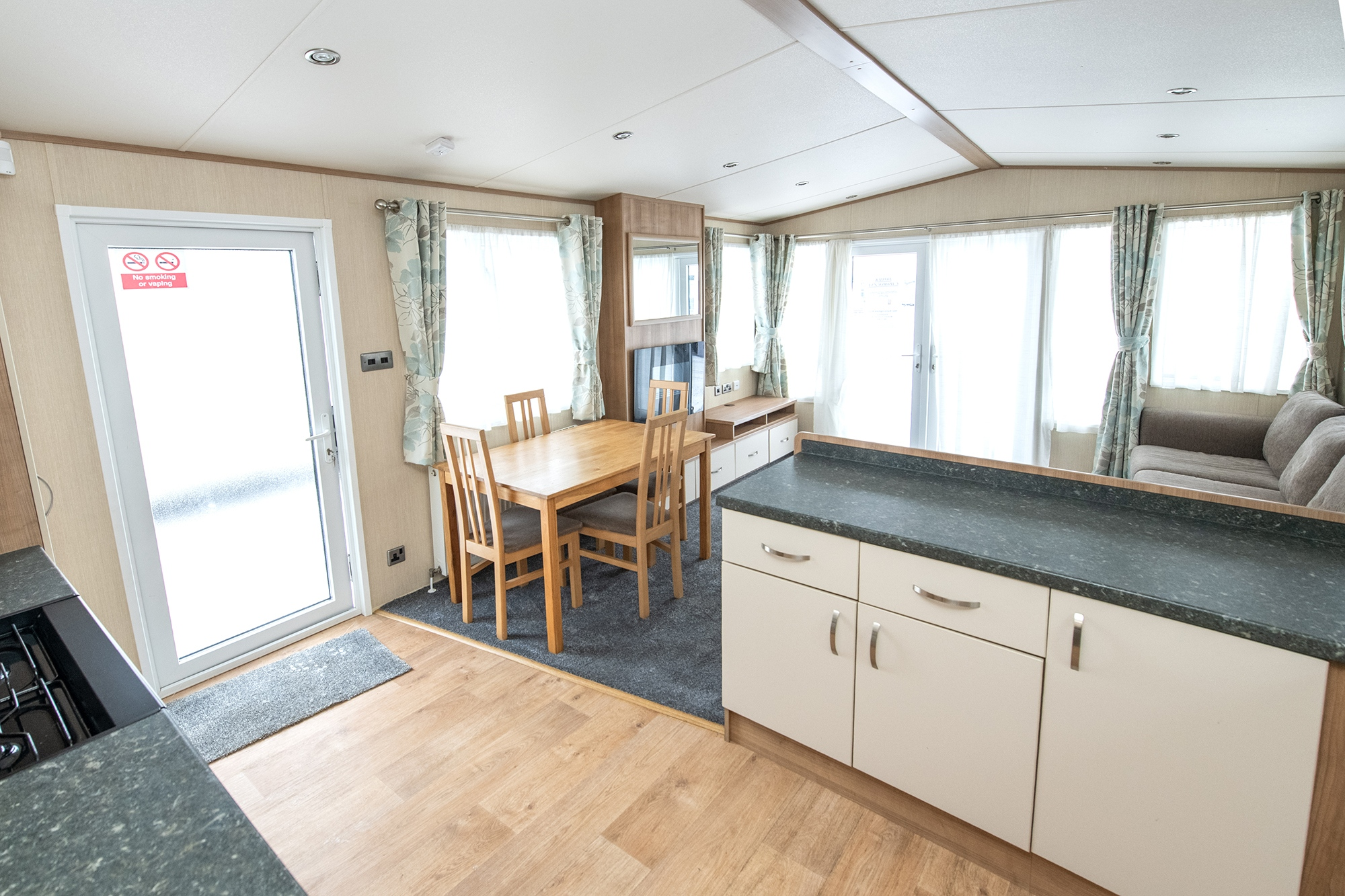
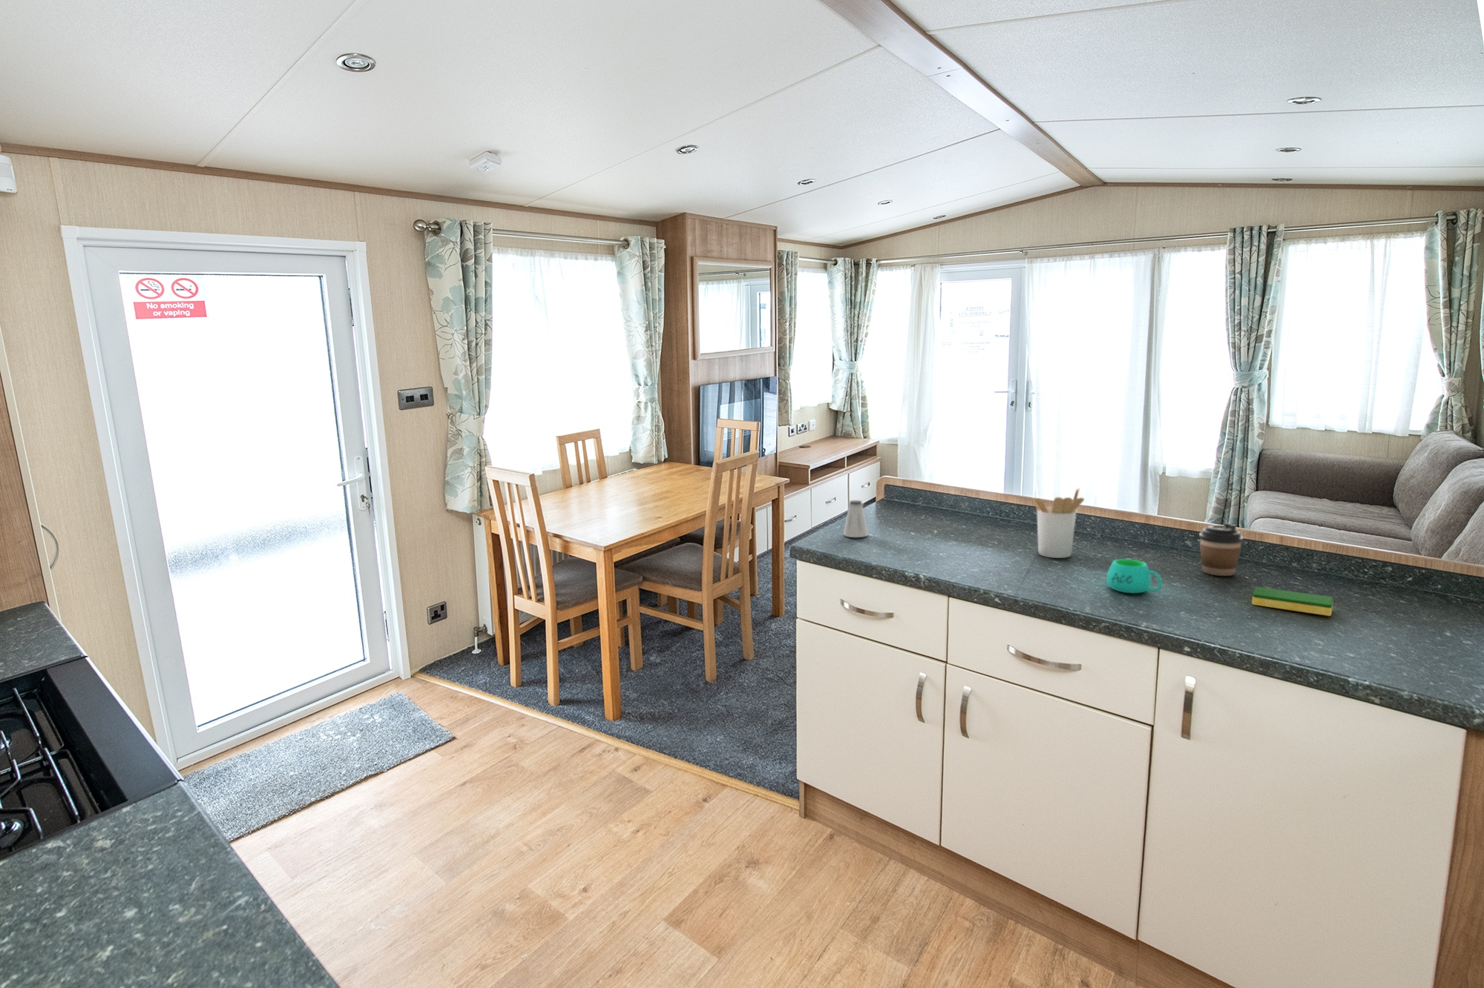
+ dish sponge [1251,587,1334,616]
+ saltshaker [843,500,868,538]
+ coffee cup [1198,523,1245,577]
+ mug [1107,558,1163,593]
+ utensil holder [1032,487,1085,559]
